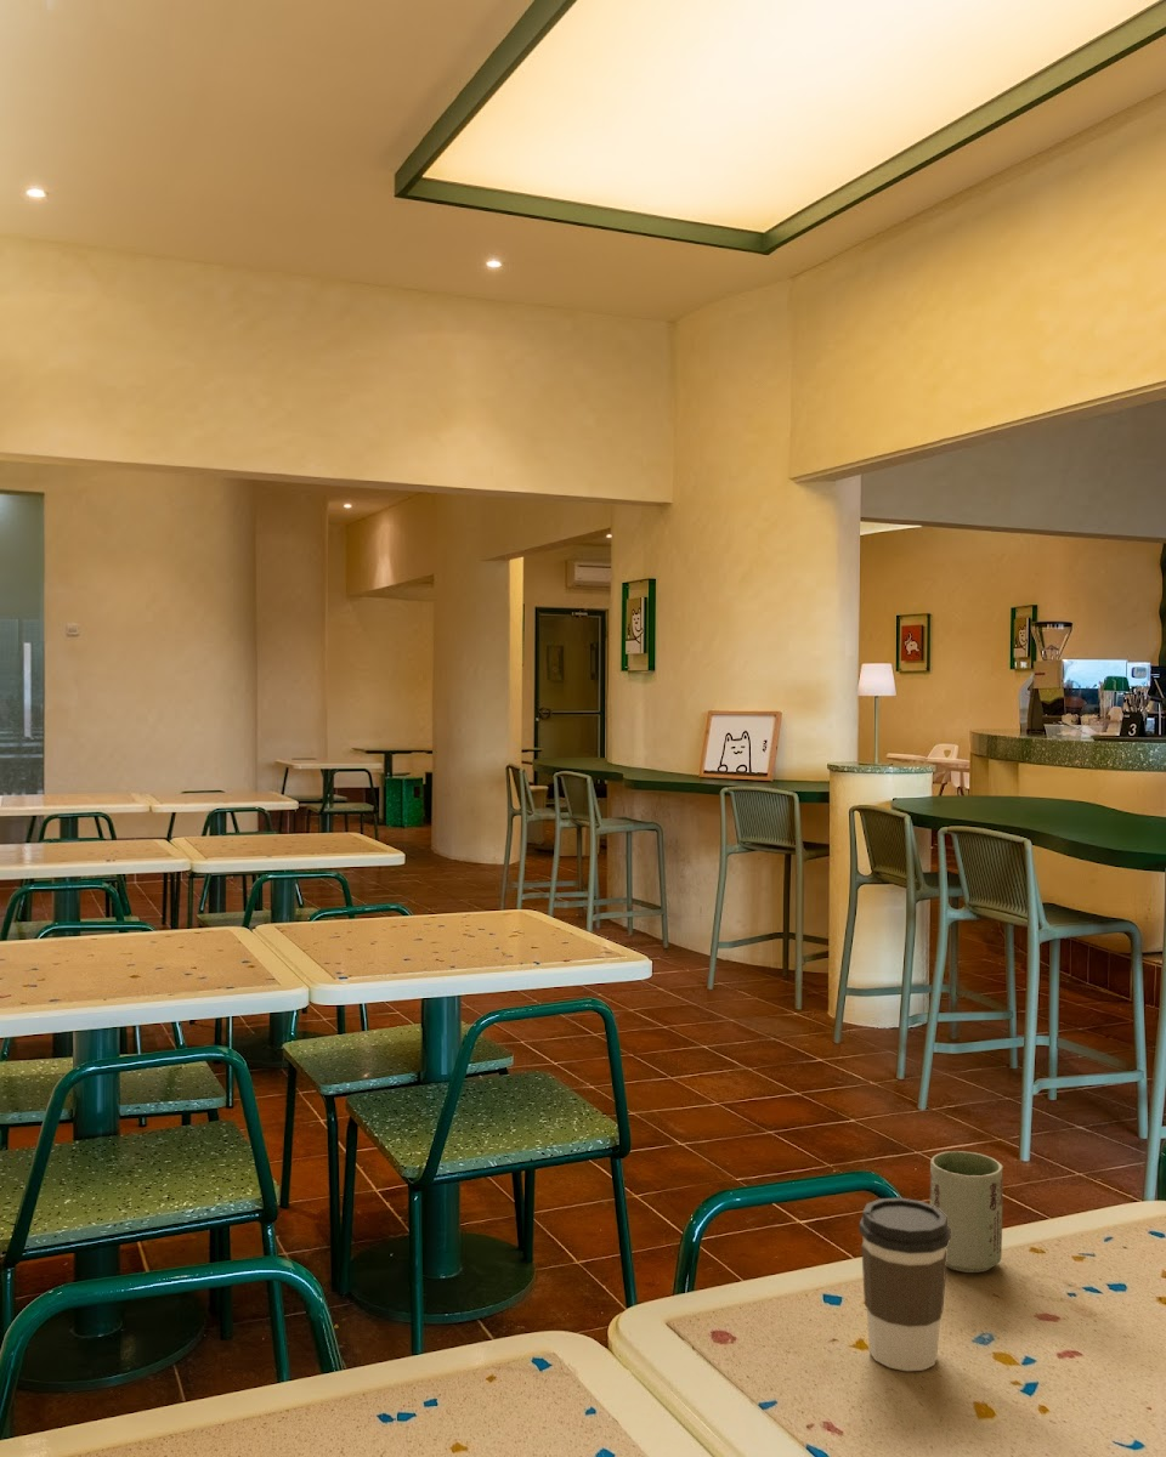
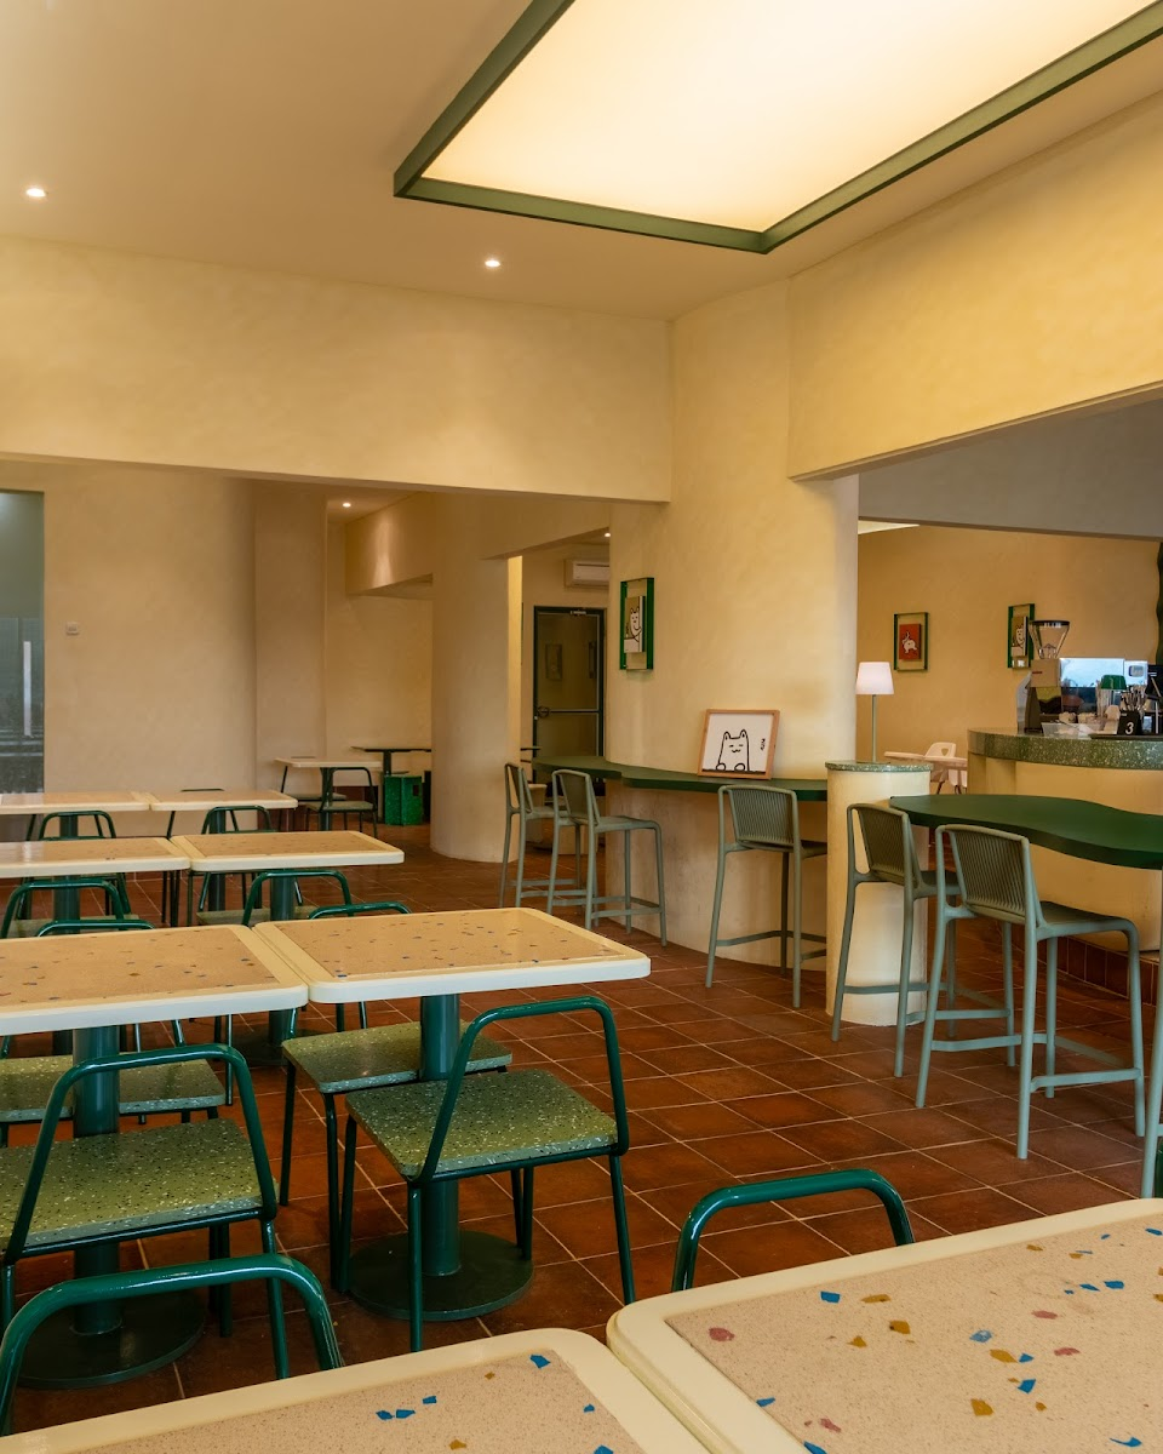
- coffee cup [857,1197,951,1372]
- cup [929,1150,1004,1274]
